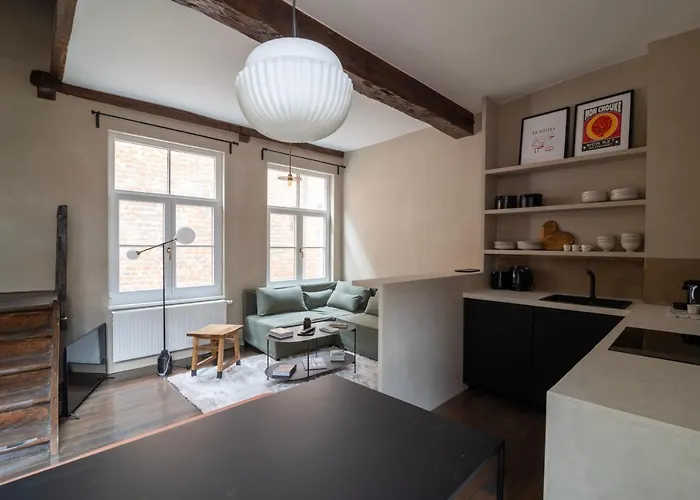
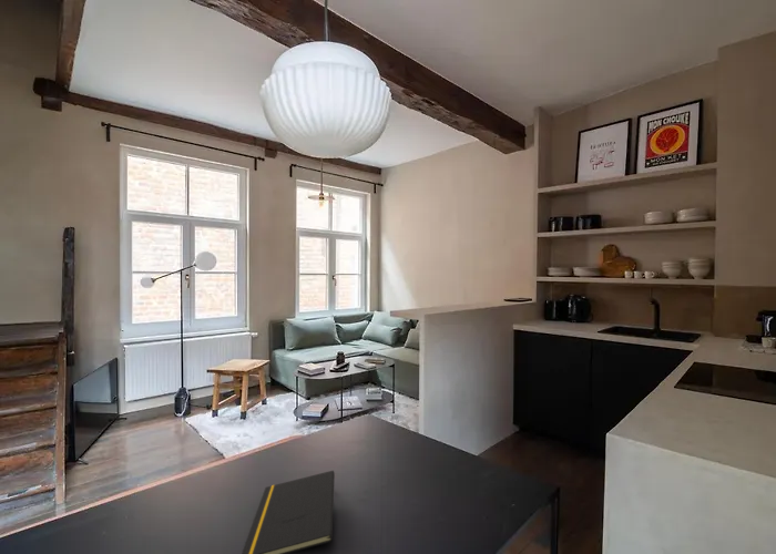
+ notepad [241,470,336,554]
